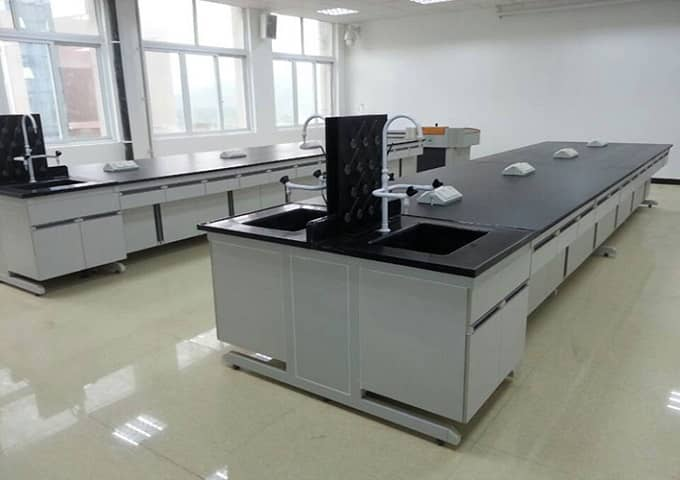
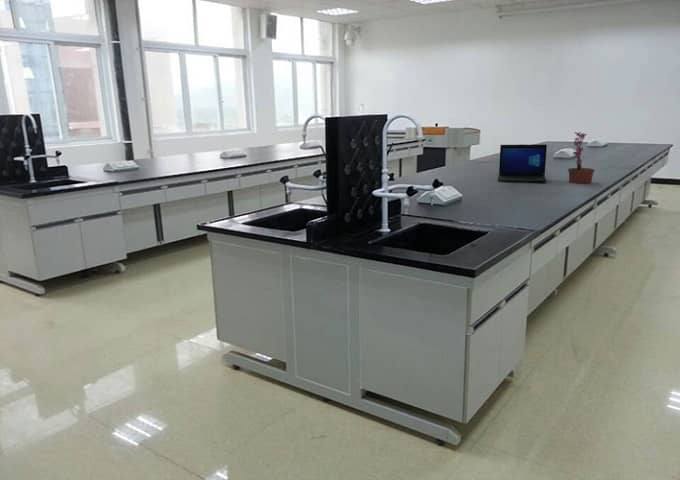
+ potted plant [567,131,600,184]
+ laptop [497,144,548,183]
